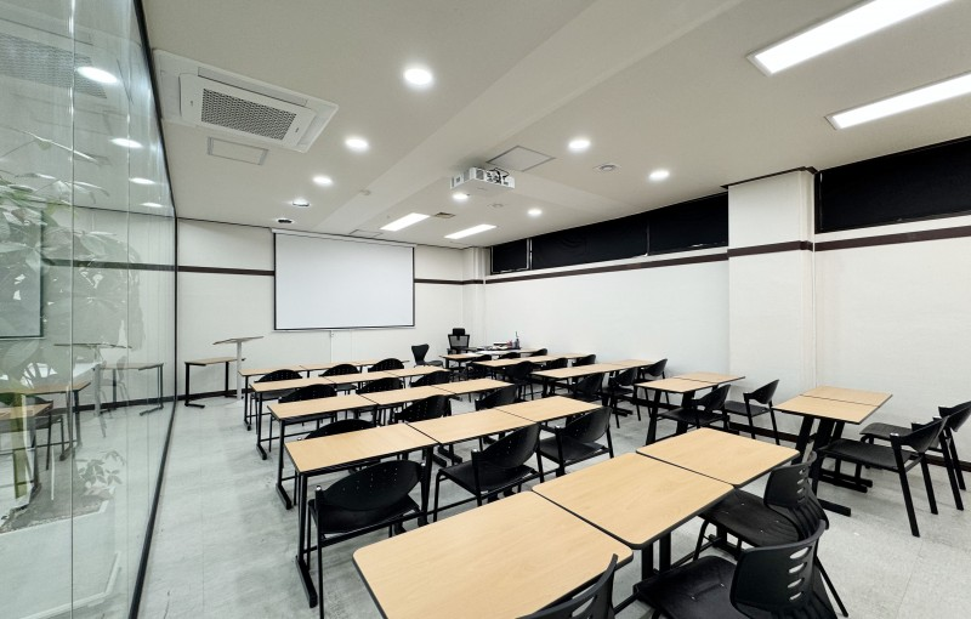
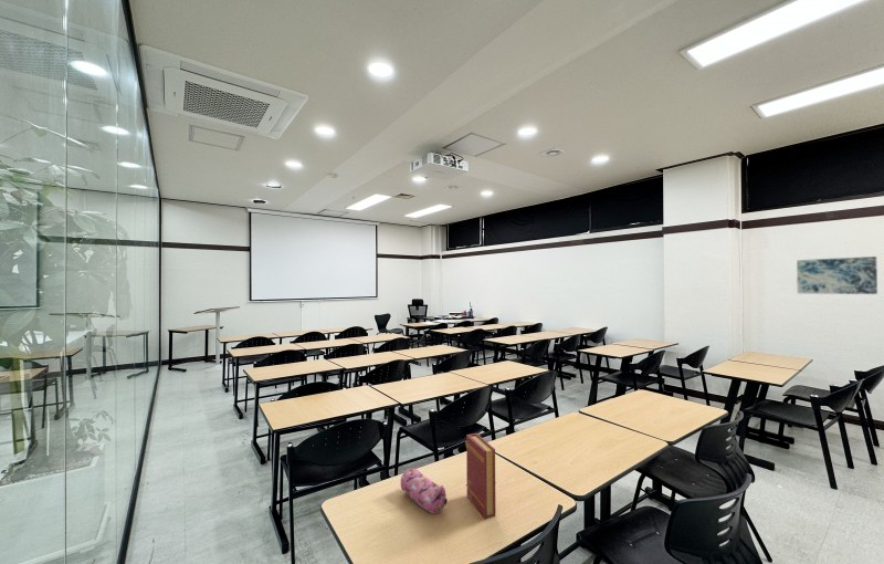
+ book [464,432,497,520]
+ wall art [796,255,878,295]
+ pencil case [400,467,449,514]
